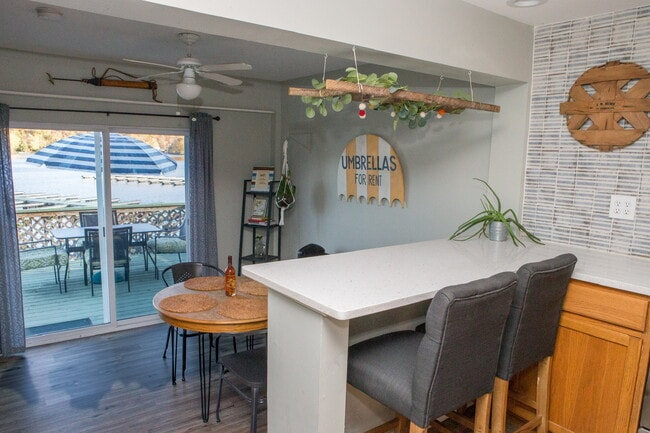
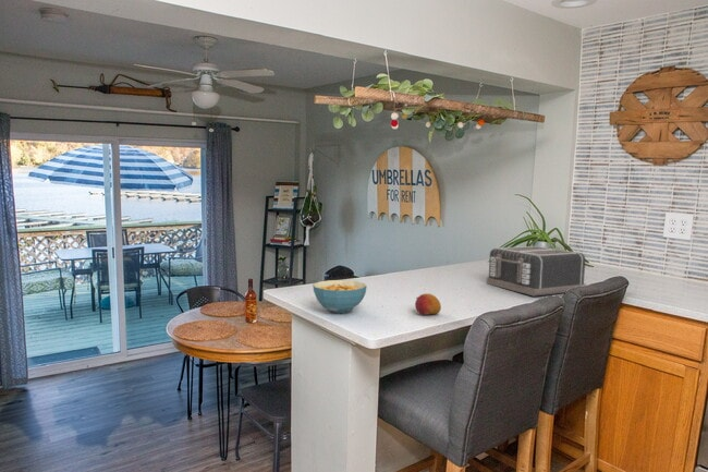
+ fruit [414,292,442,316]
+ cereal bowl [312,279,368,314]
+ toaster [486,245,587,298]
